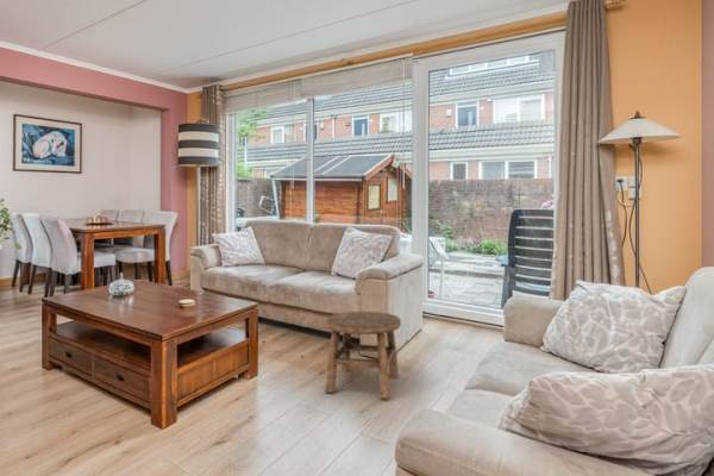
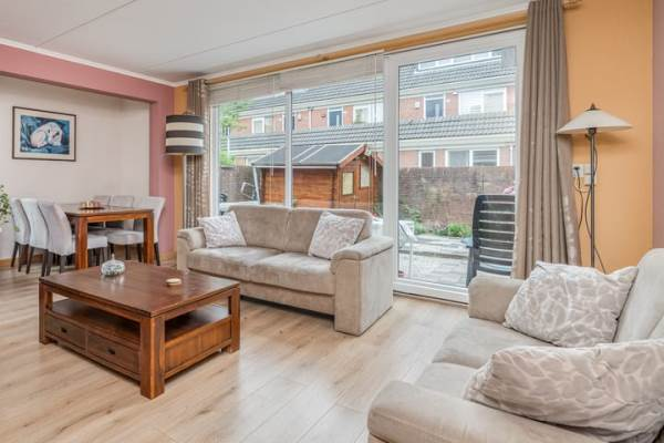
- stool [325,311,402,399]
